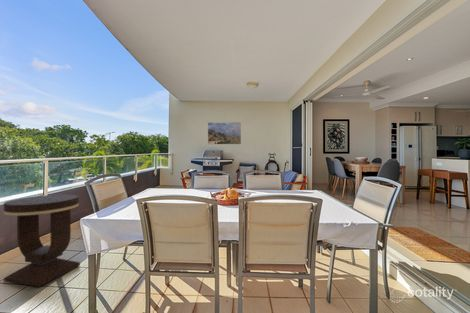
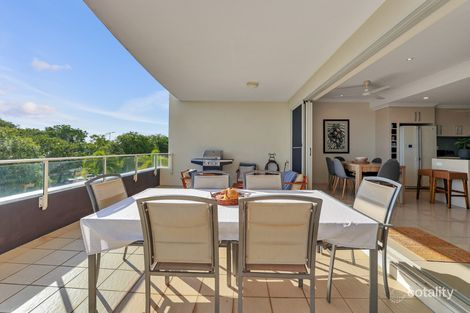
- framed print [207,121,242,145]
- side table [3,194,81,288]
